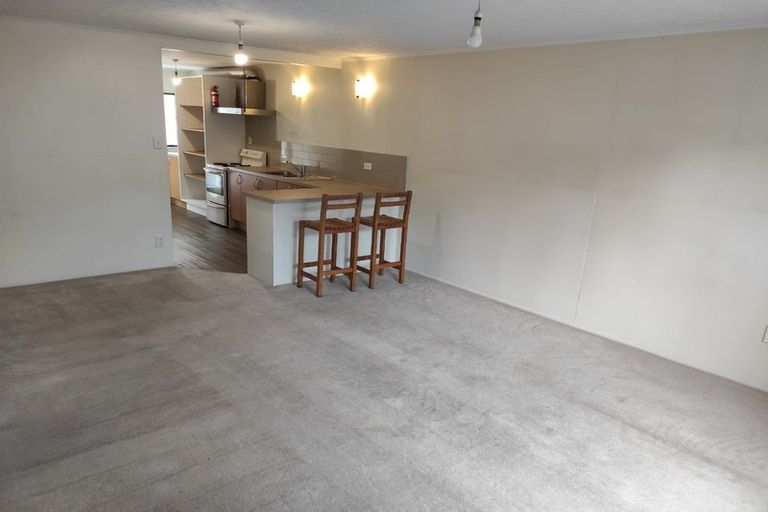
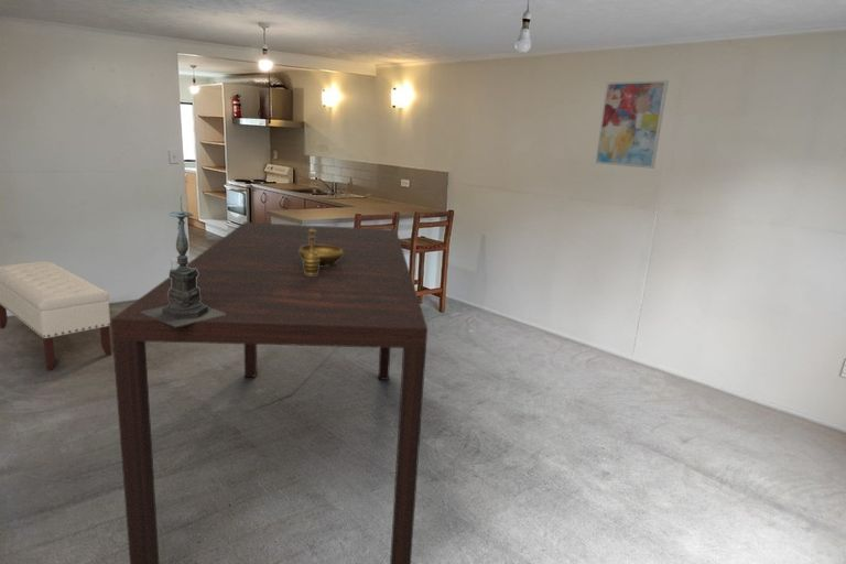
+ decorative bowl [300,228,343,275]
+ dining table [110,221,429,564]
+ wall art [595,79,670,170]
+ bench [0,261,112,371]
+ candle holder [141,194,226,327]
